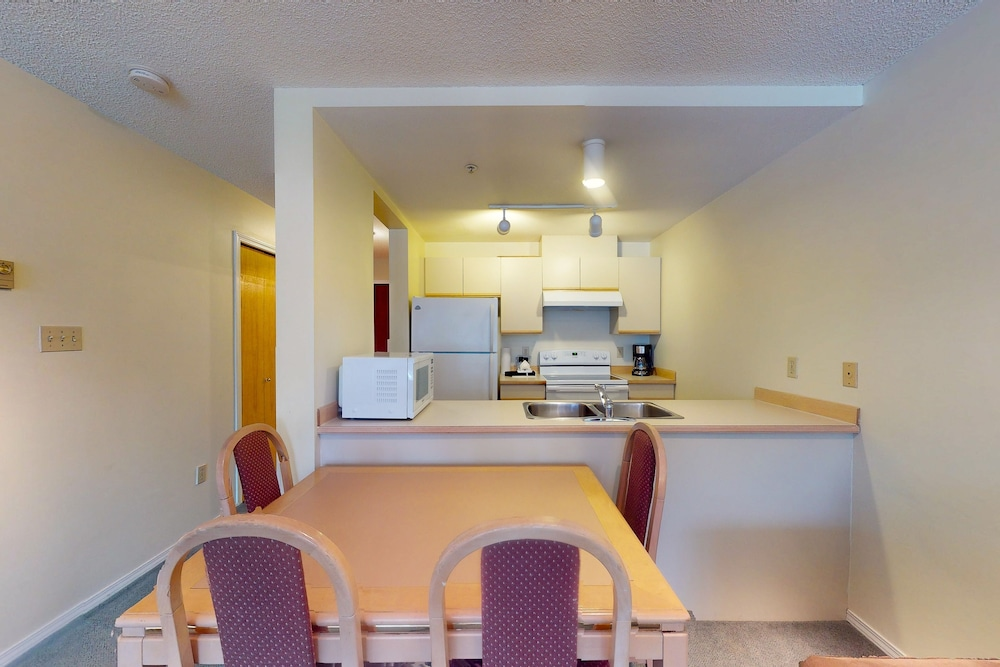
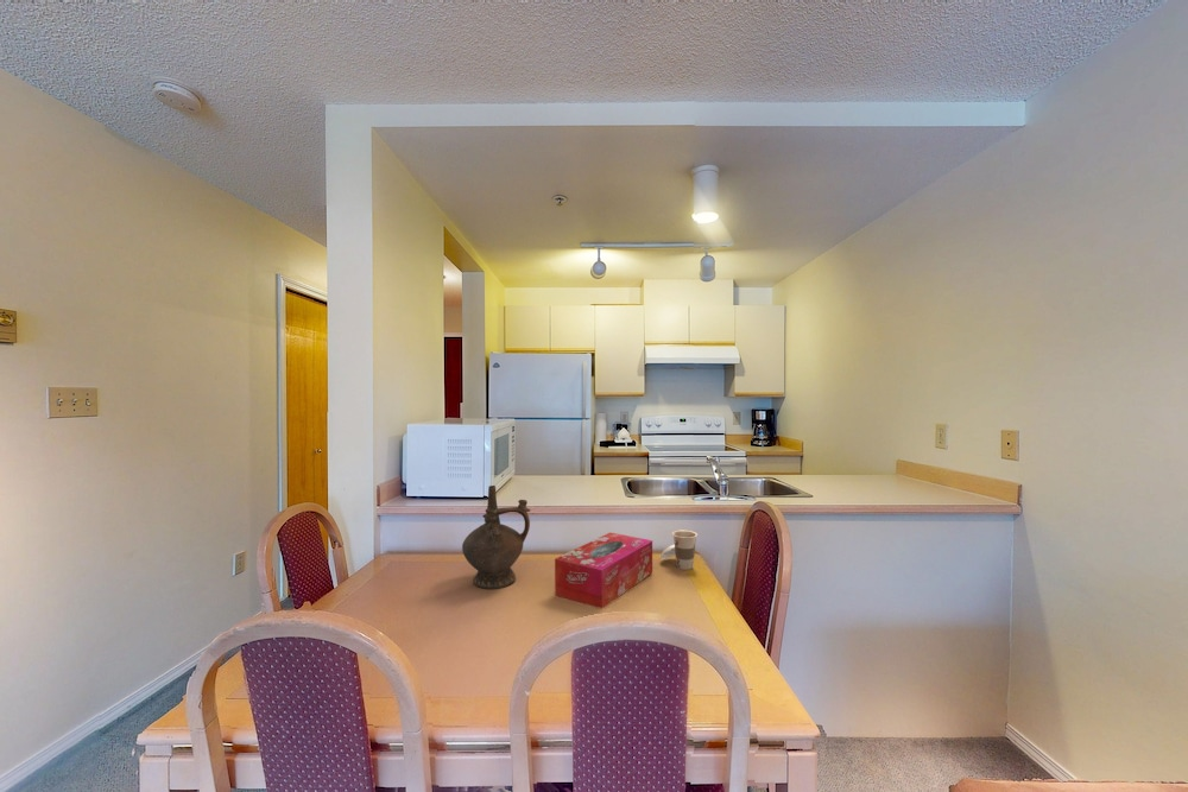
+ tissue box [554,532,653,609]
+ ceremonial vessel [461,484,532,590]
+ cup [659,530,699,571]
